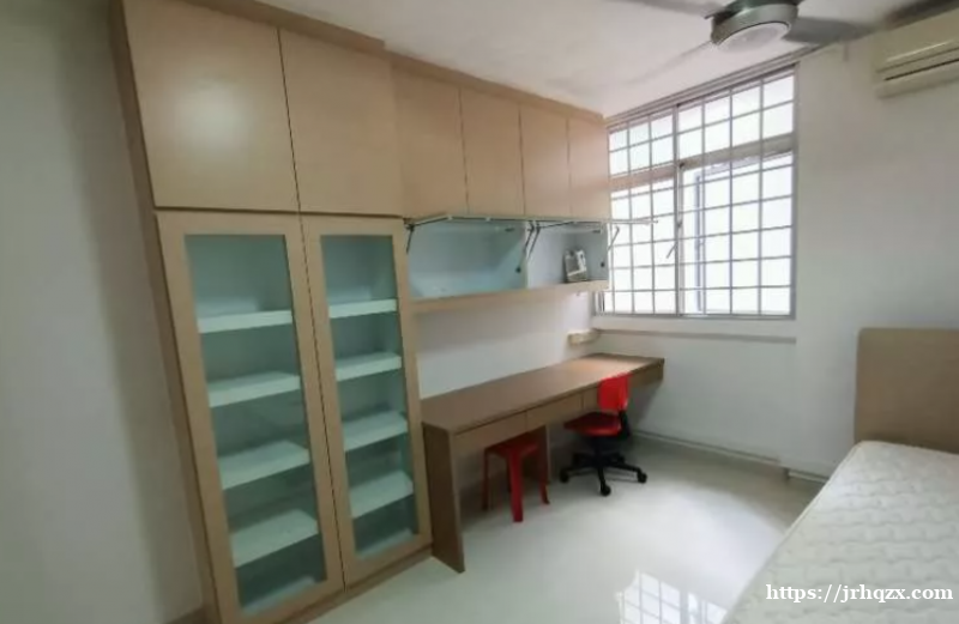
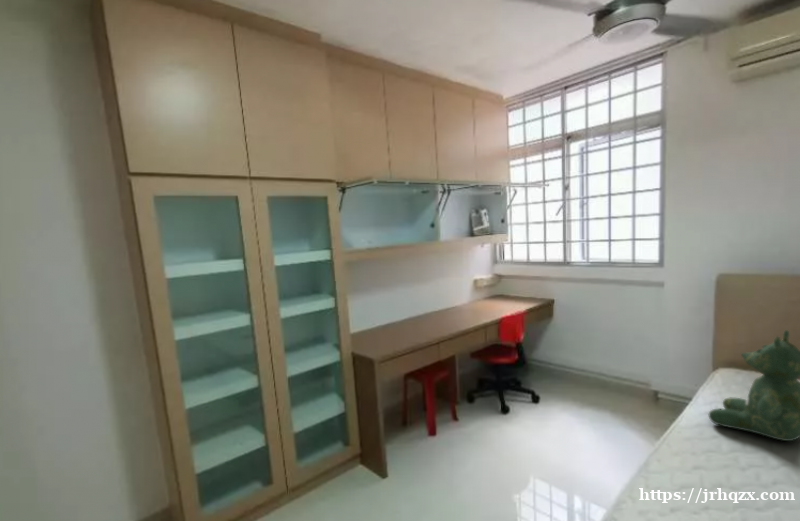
+ teddy bear [708,329,800,442]
